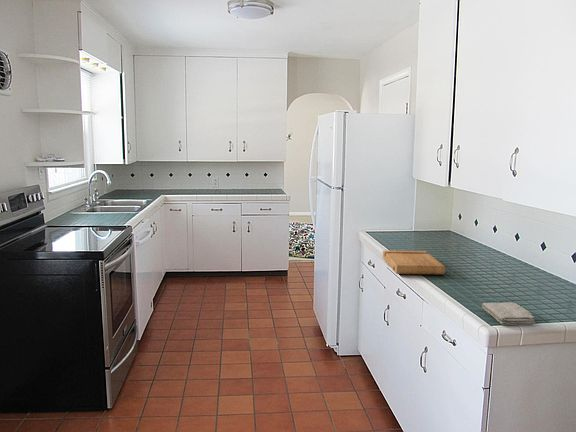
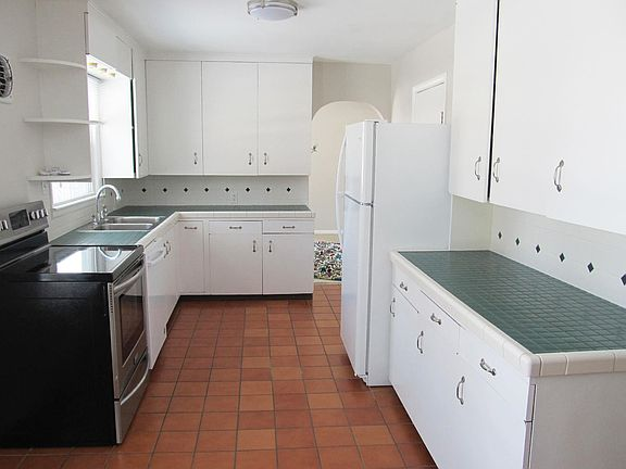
- washcloth [481,302,536,326]
- cutting board [382,249,446,275]
